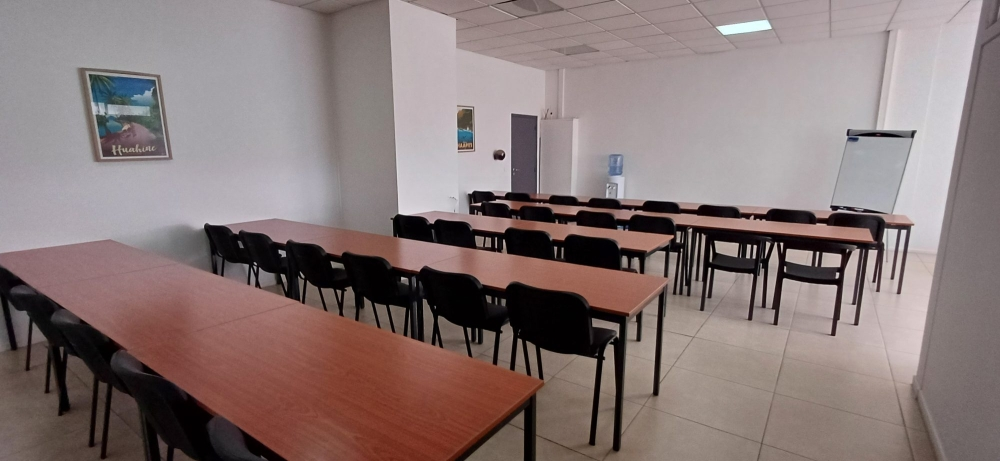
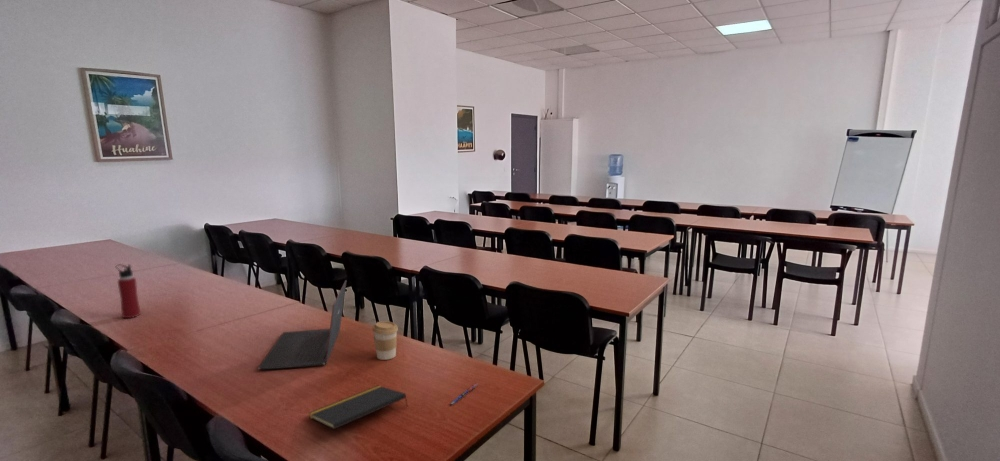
+ water bottle [115,263,141,319]
+ coffee cup [372,320,399,361]
+ pen [450,382,478,405]
+ laptop [257,279,348,370]
+ notepad [308,385,408,430]
